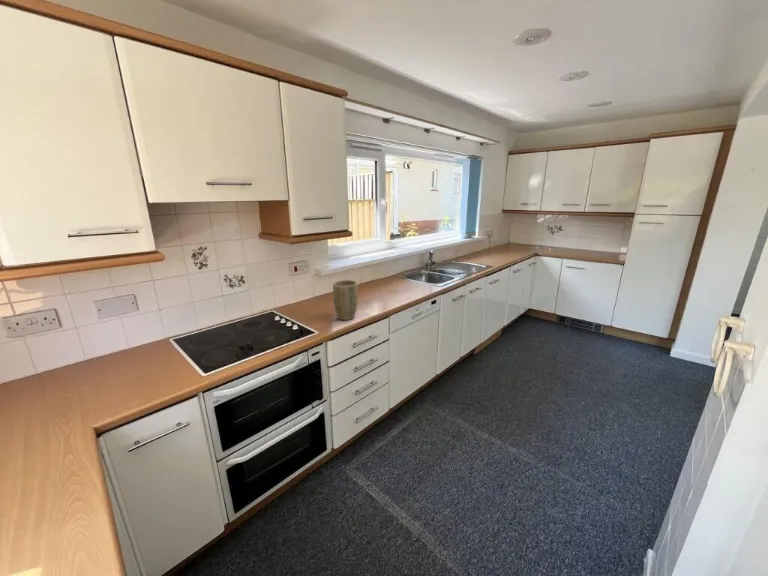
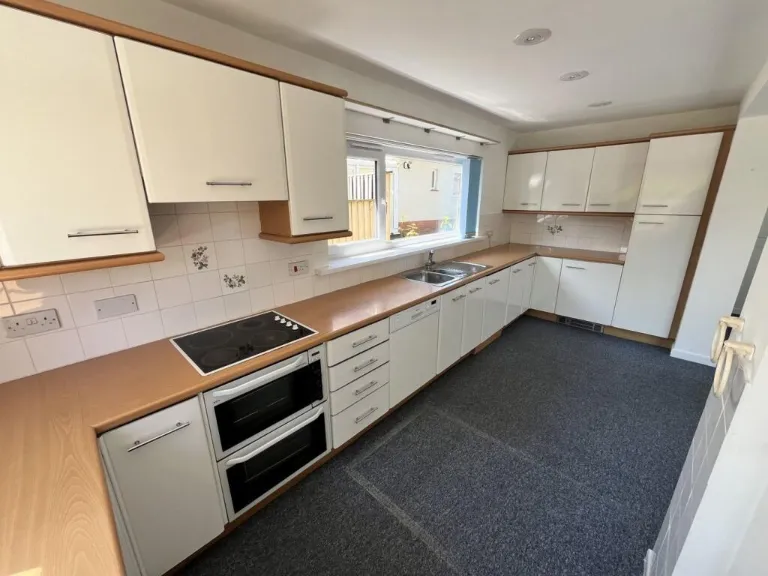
- plant pot [332,279,359,321]
